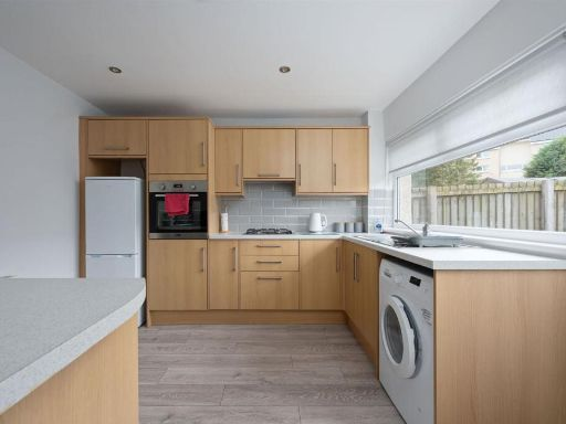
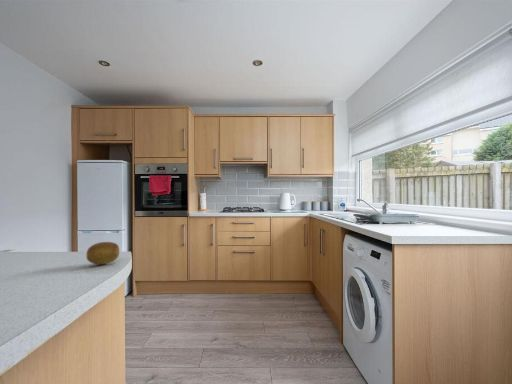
+ fruit [85,241,120,265]
